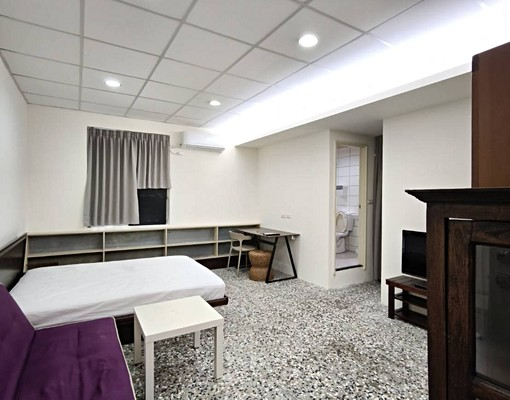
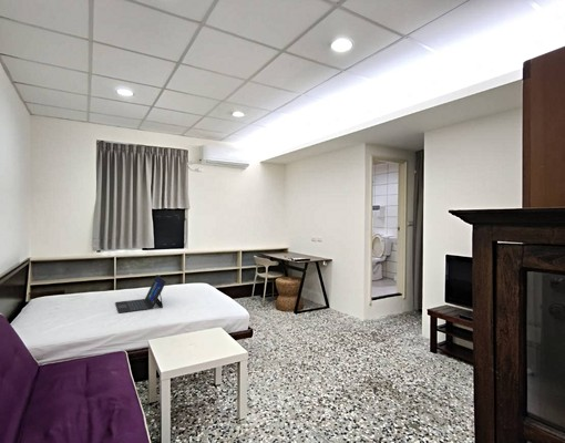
+ laptop [114,274,167,313]
